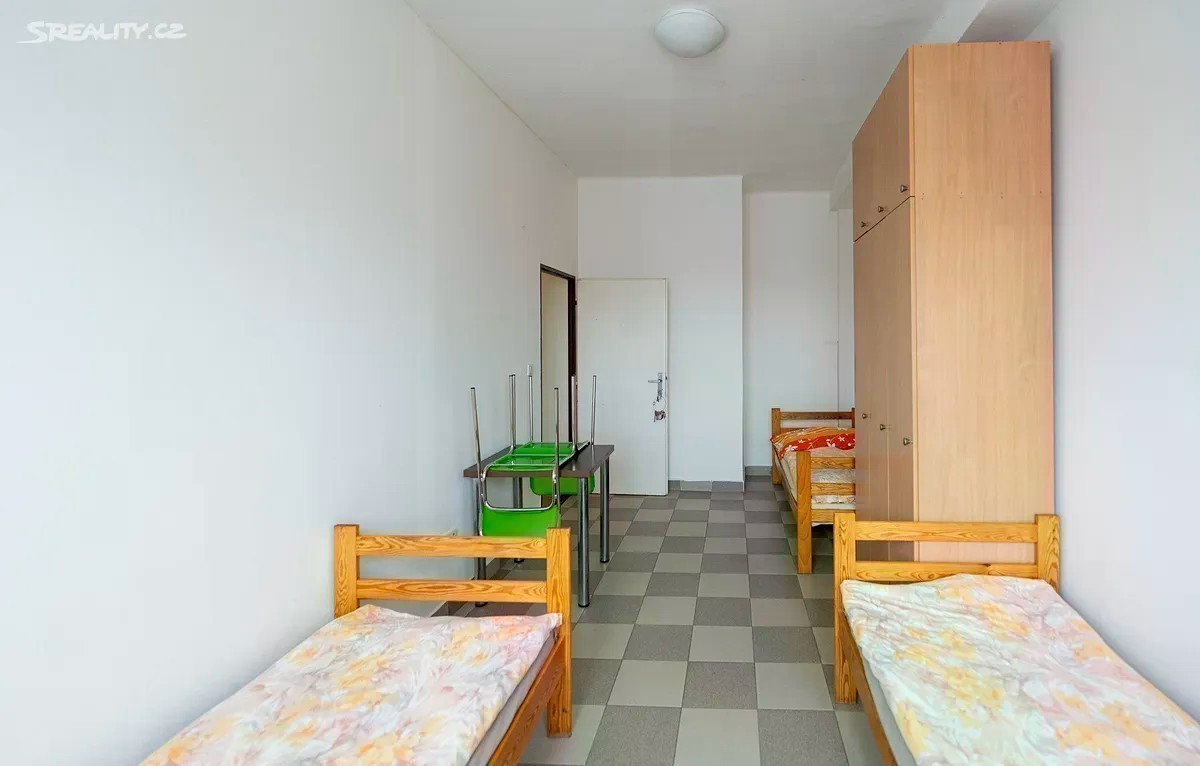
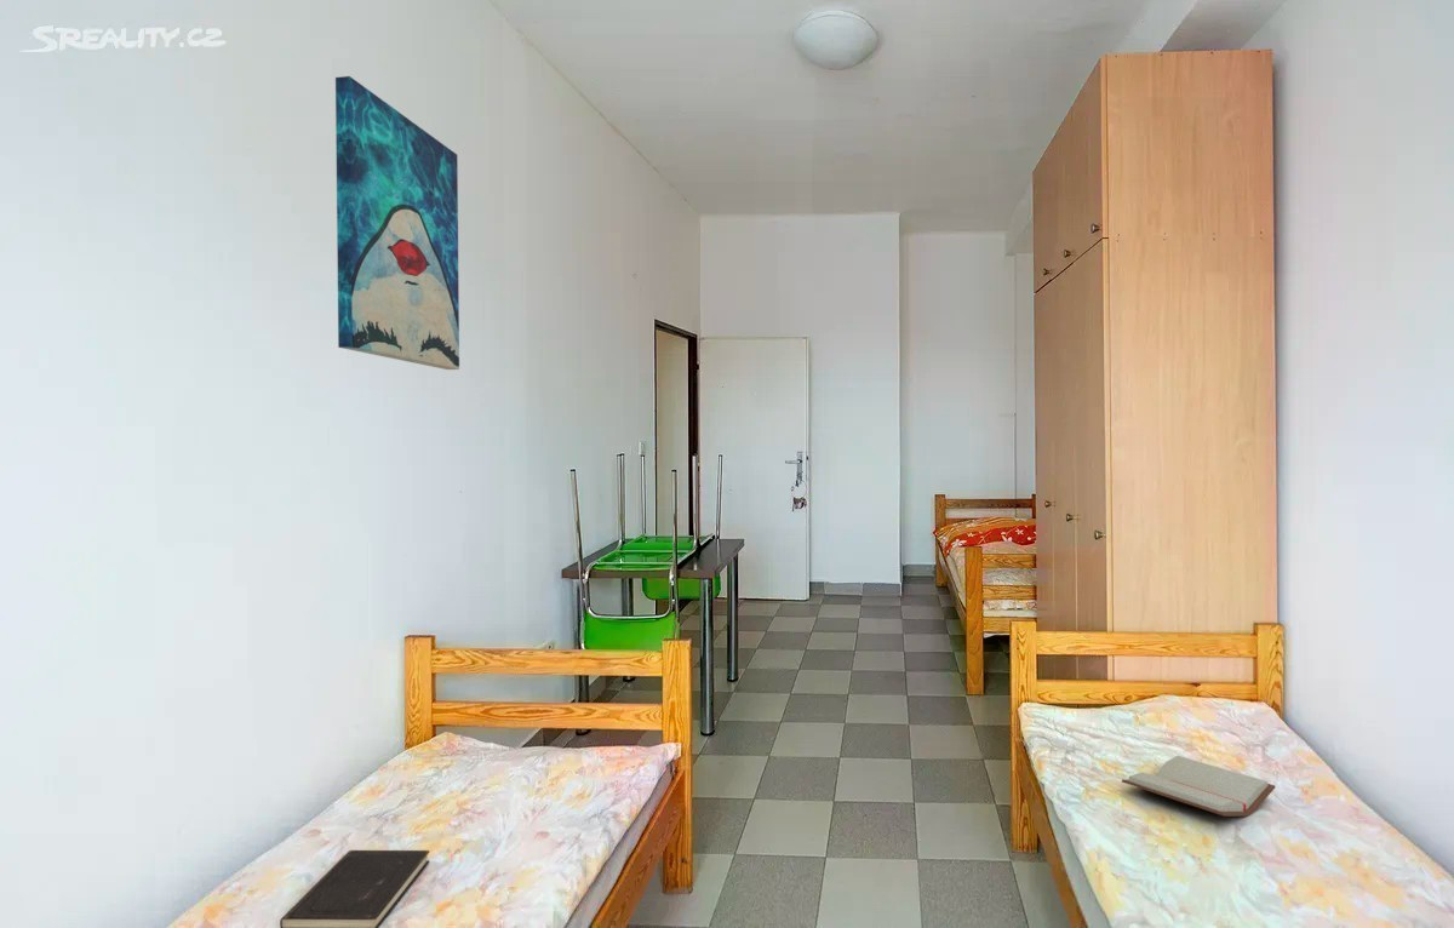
+ wall art [334,75,460,371]
+ paperback book [1121,755,1276,818]
+ hardcover book [279,849,431,928]
